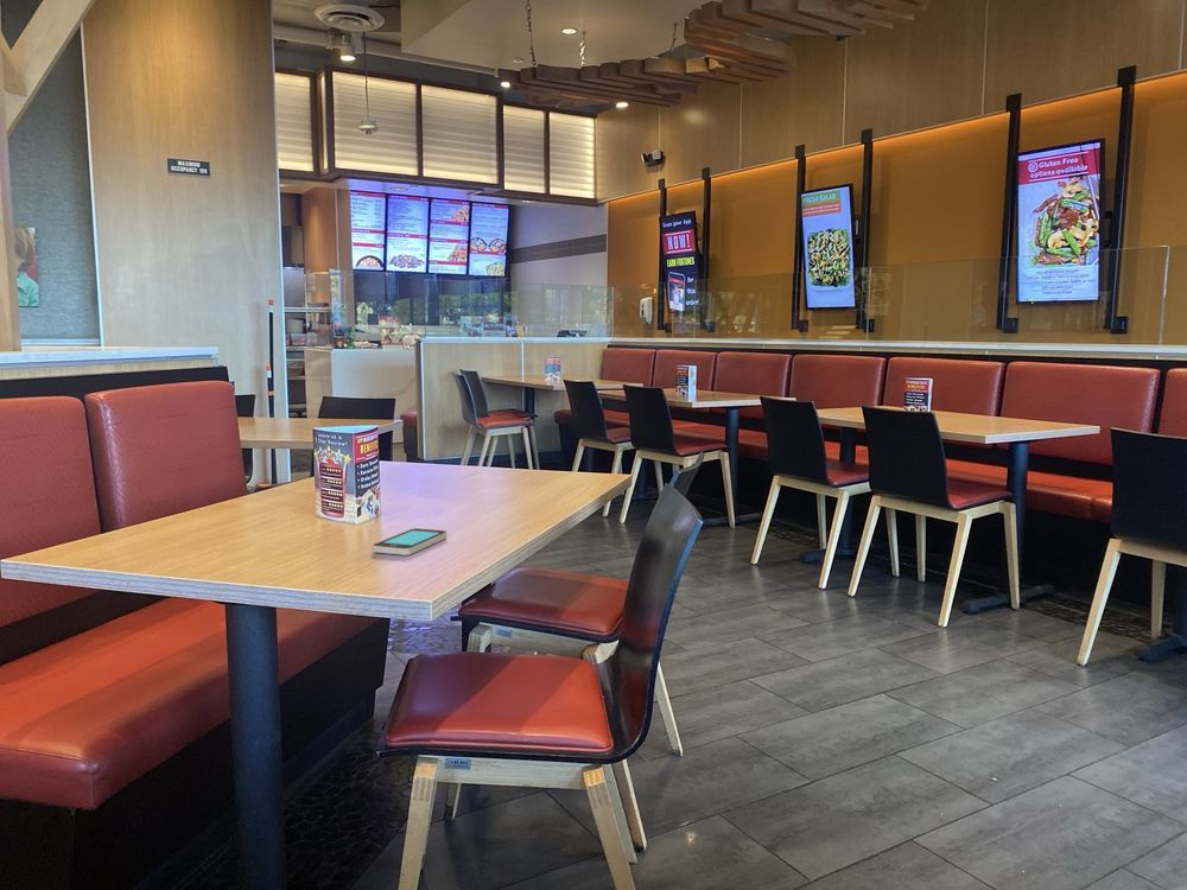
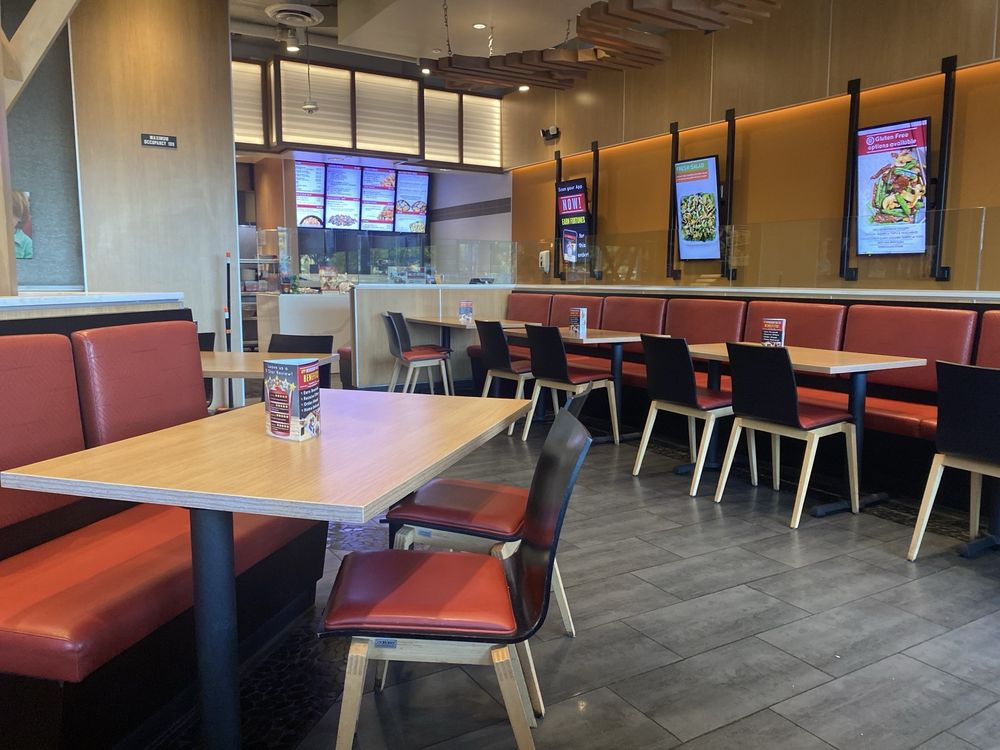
- smartphone [372,527,447,557]
